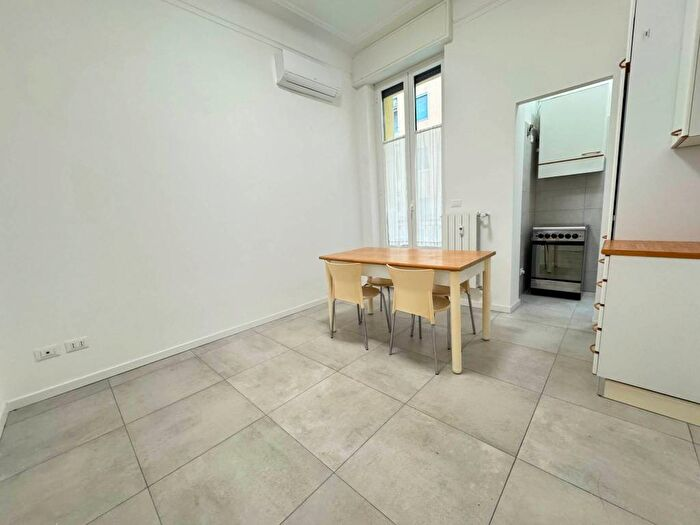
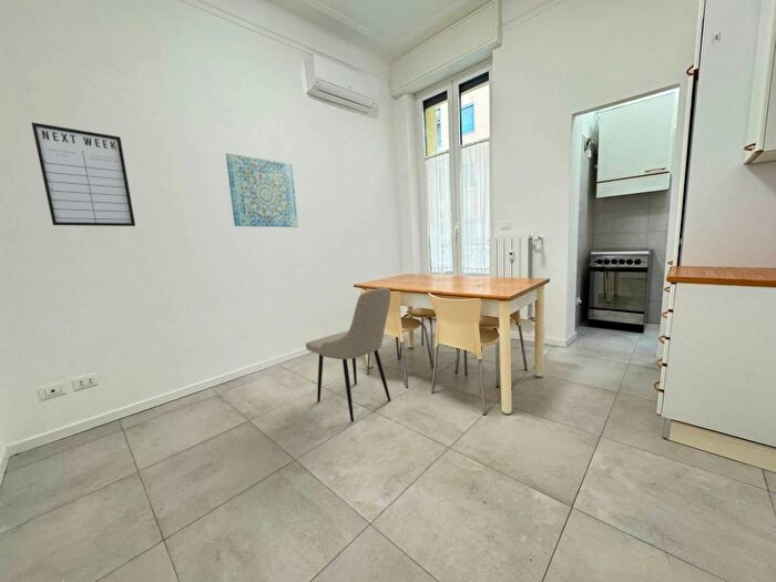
+ wall art [225,152,299,228]
+ dining chair [305,287,391,423]
+ writing board [30,121,136,227]
